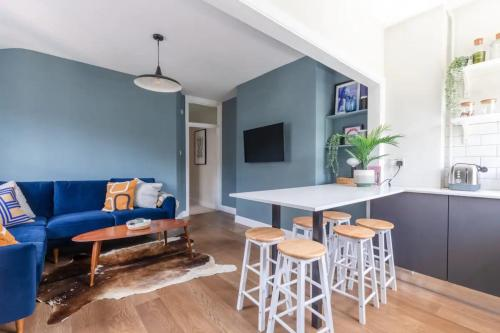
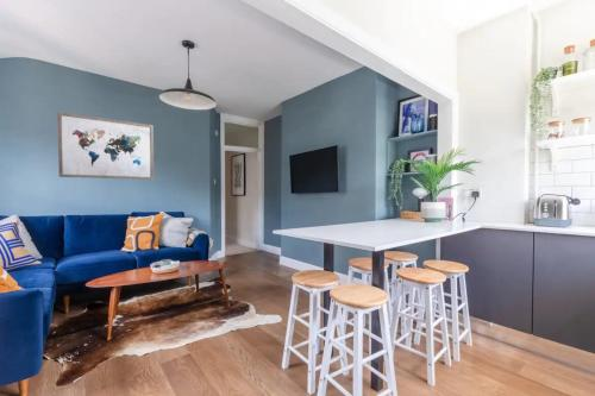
+ wall art [57,111,155,181]
